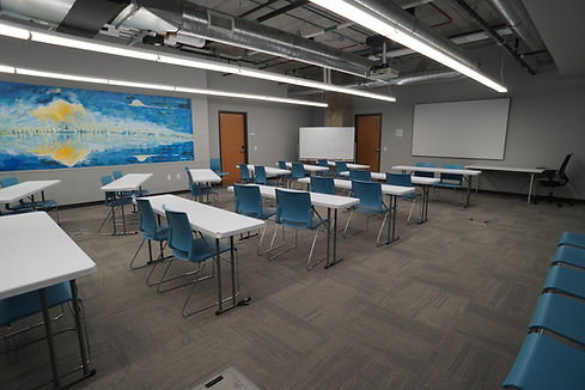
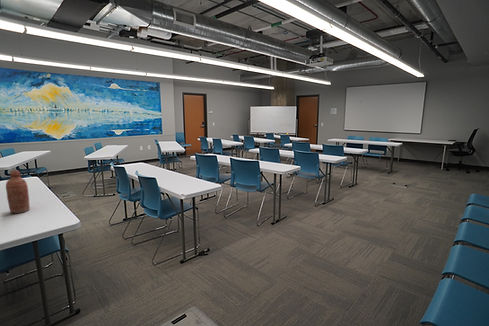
+ bottle [5,169,31,214]
